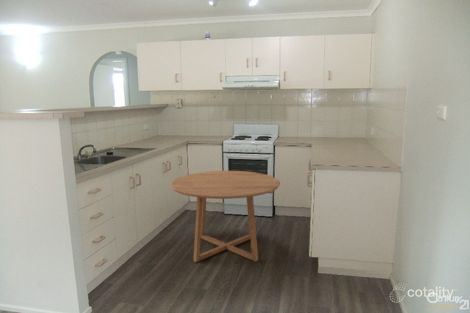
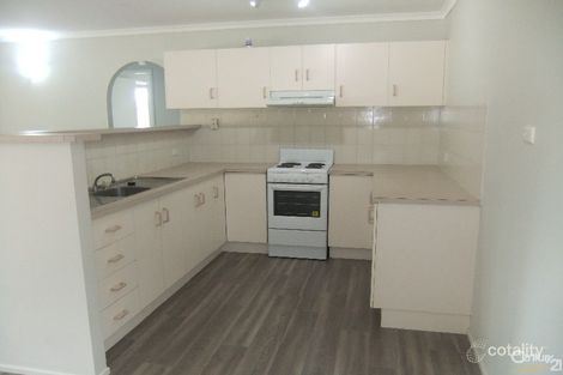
- dining table [170,170,281,263]
